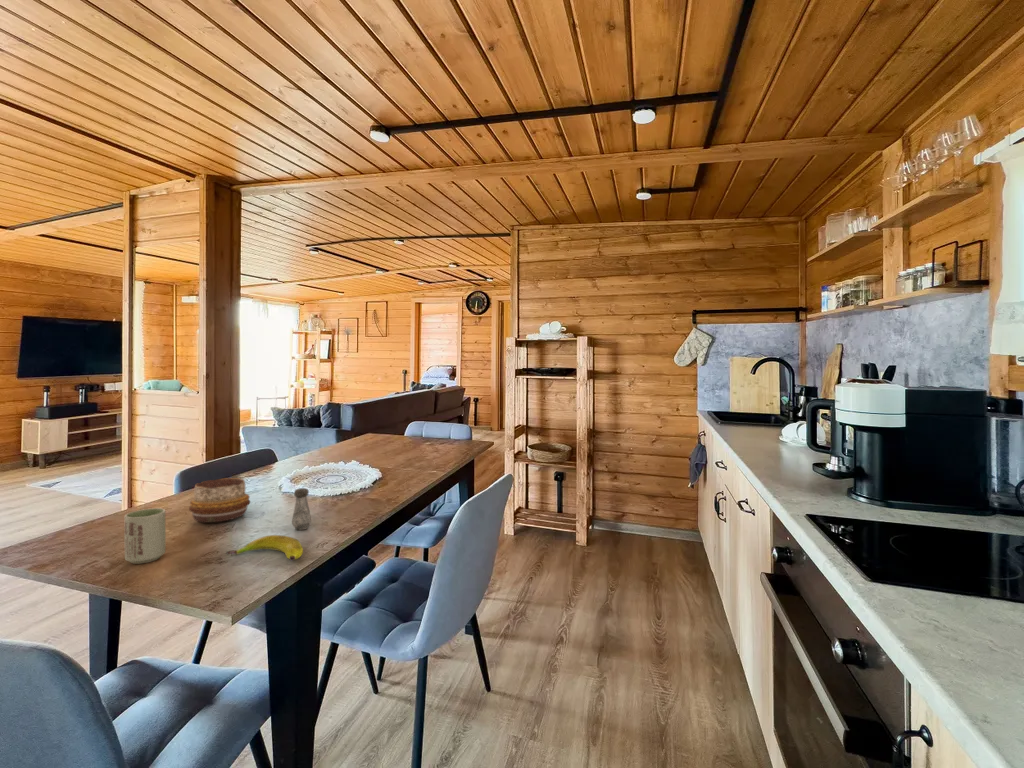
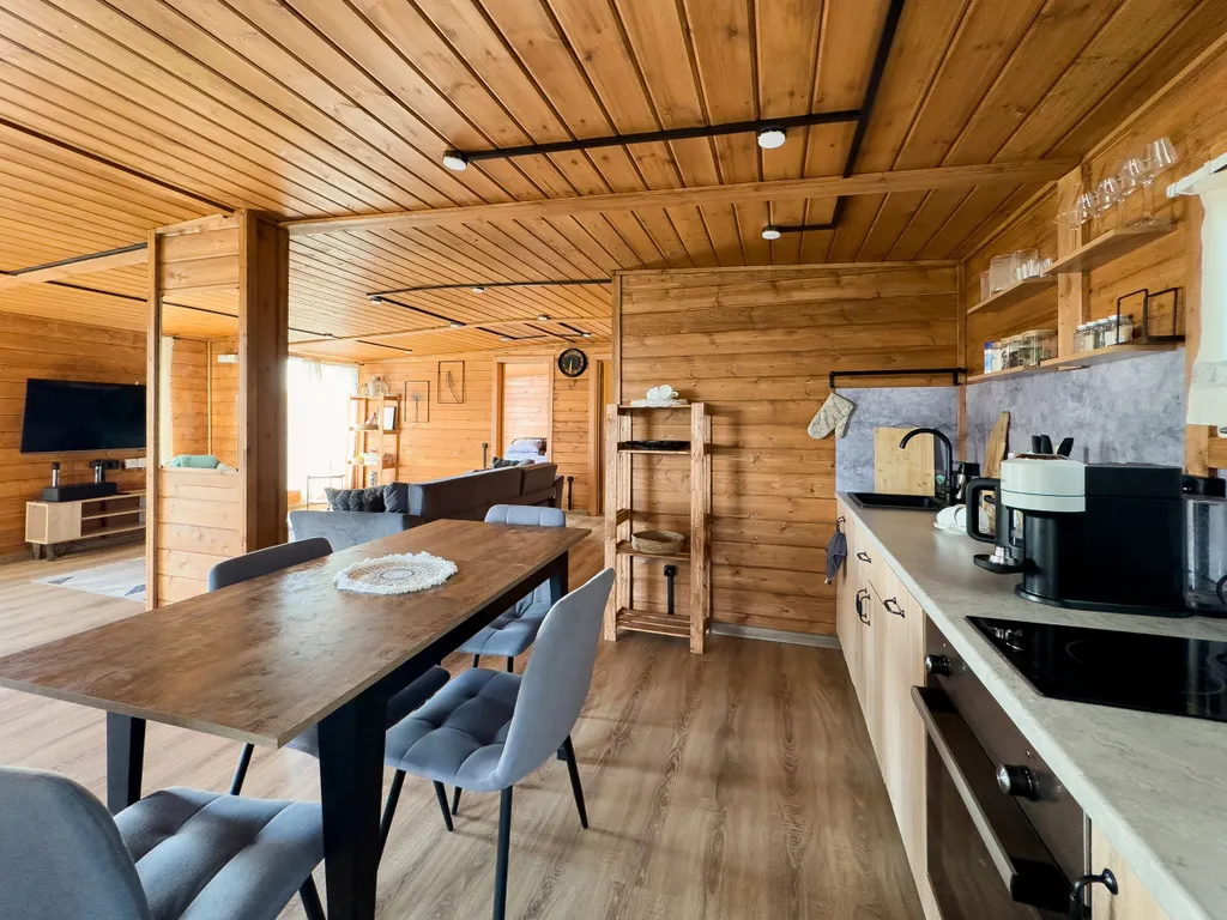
- banana [225,534,304,562]
- decorative bowl [188,477,251,523]
- salt shaker [291,487,312,531]
- cup [123,507,167,565]
